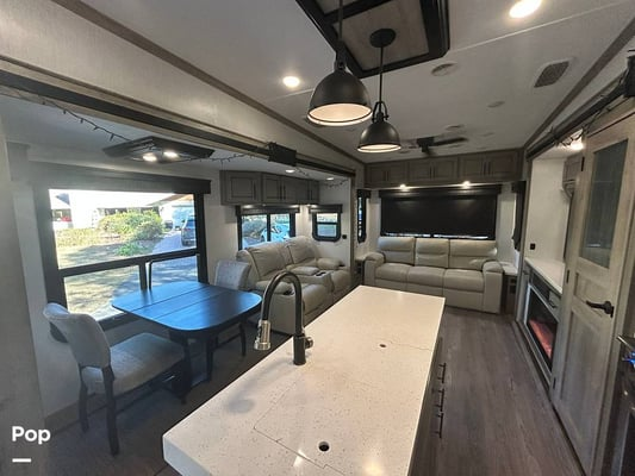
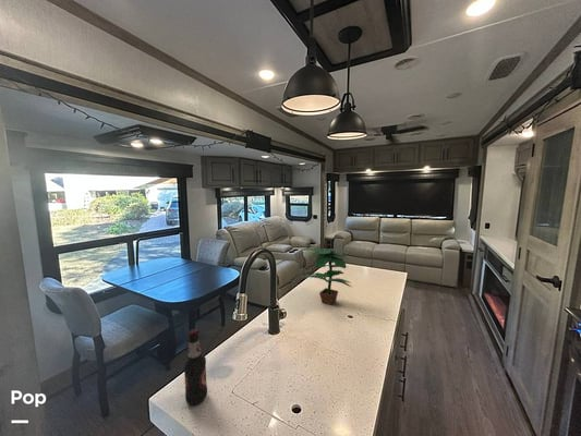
+ bottle [183,328,208,405]
+ potted plant [301,247,353,306]
